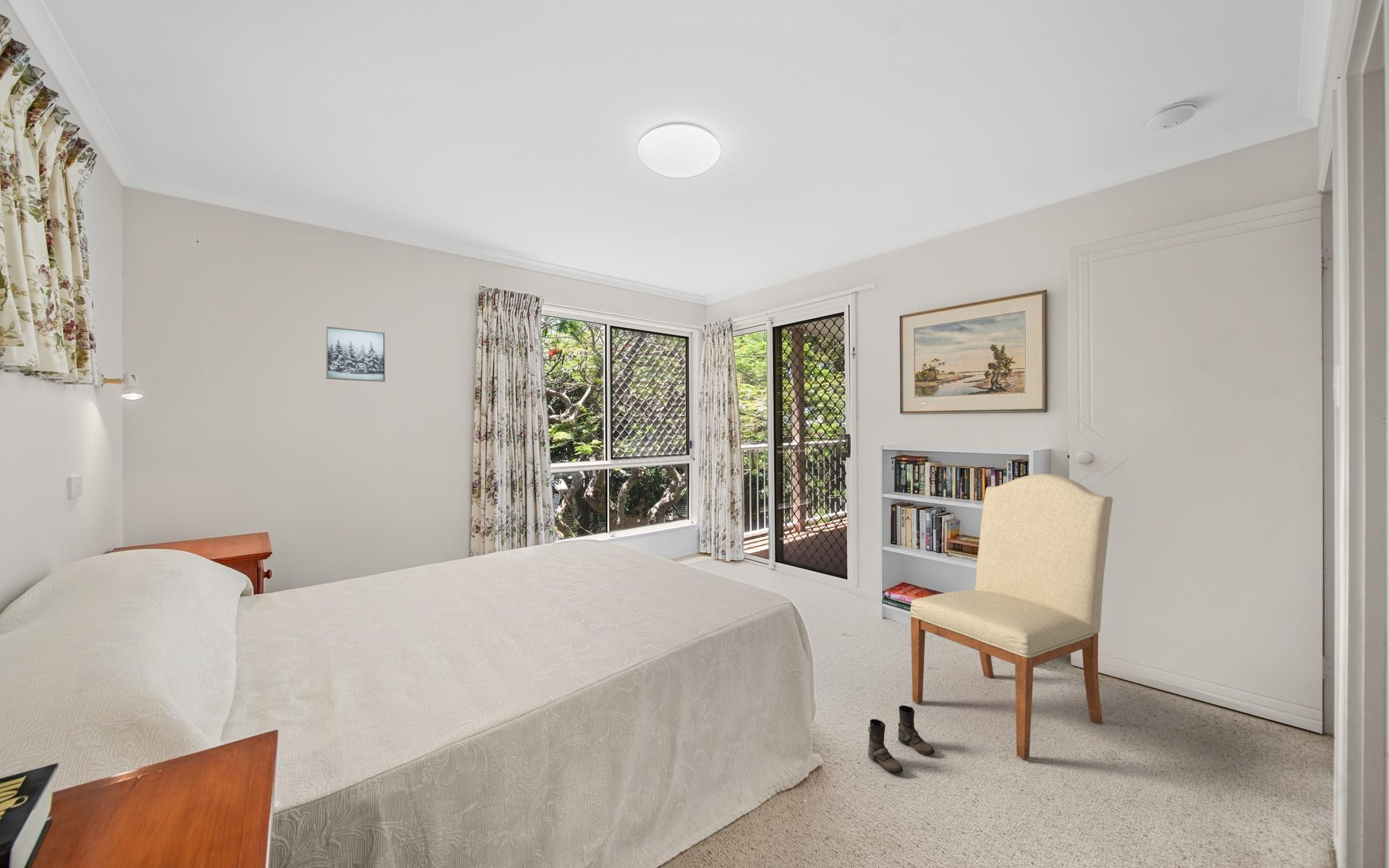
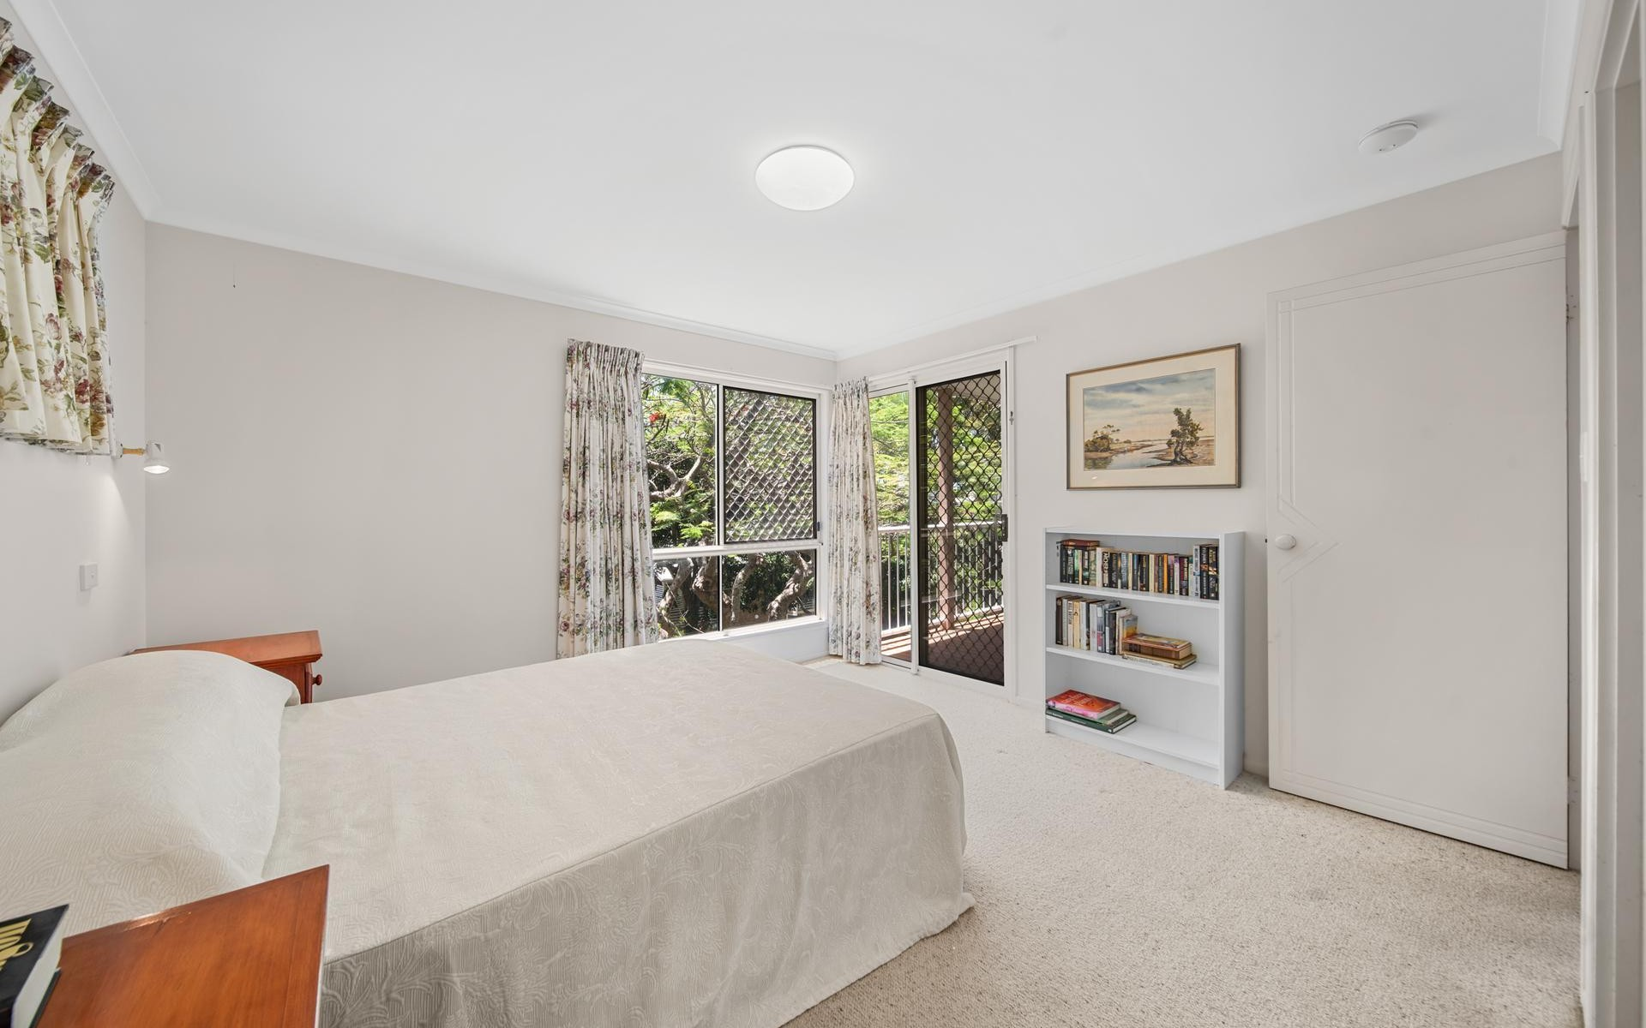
- chair [909,473,1113,760]
- boots [867,705,935,774]
- wall art [325,325,386,383]
